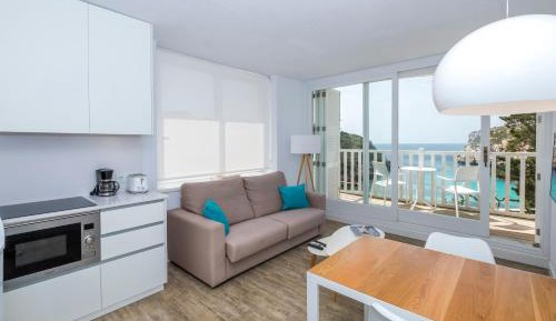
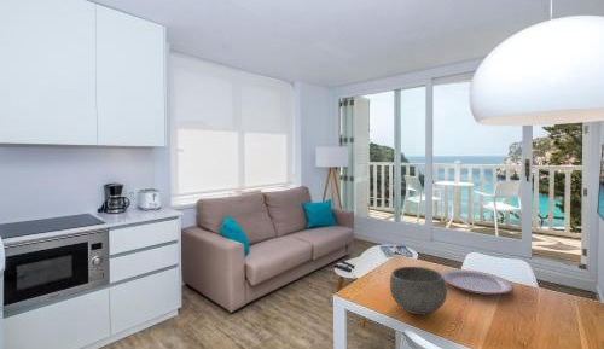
+ bowl [389,266,448,316]
+ plate [441,268,515,296]
